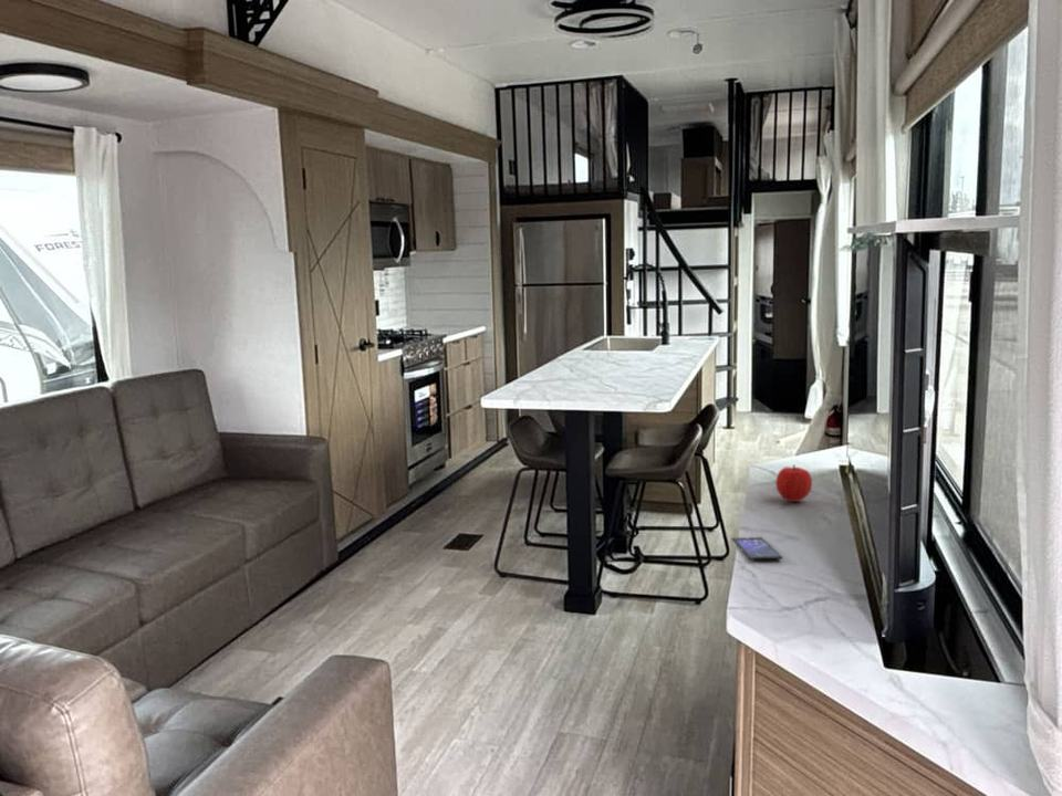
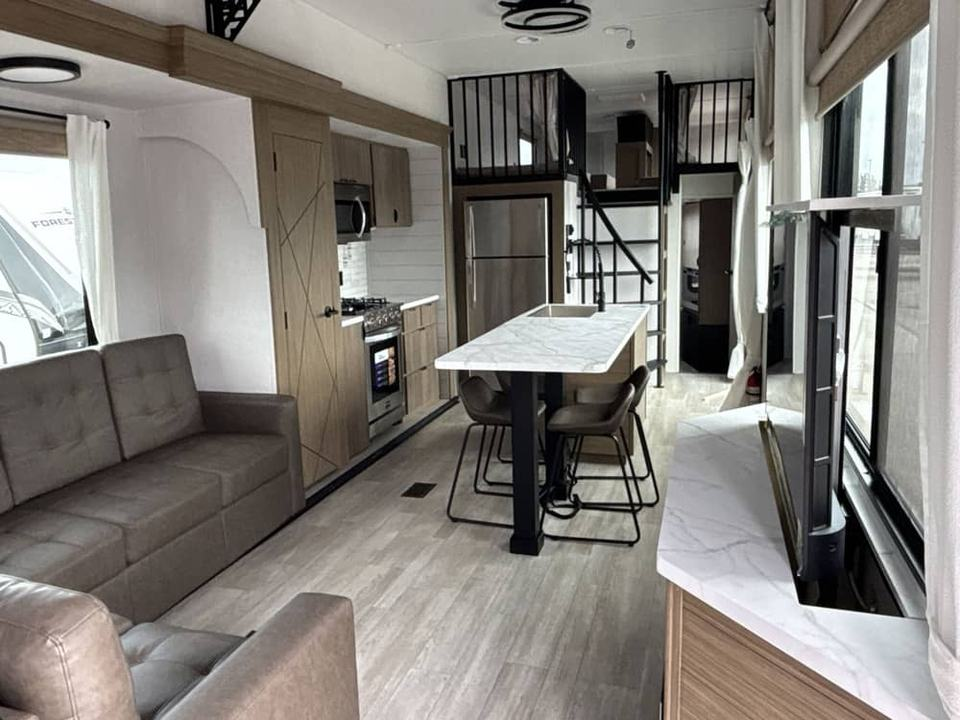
- fruit [774,463,813,503]
- smartphone [730,536,784,562]
